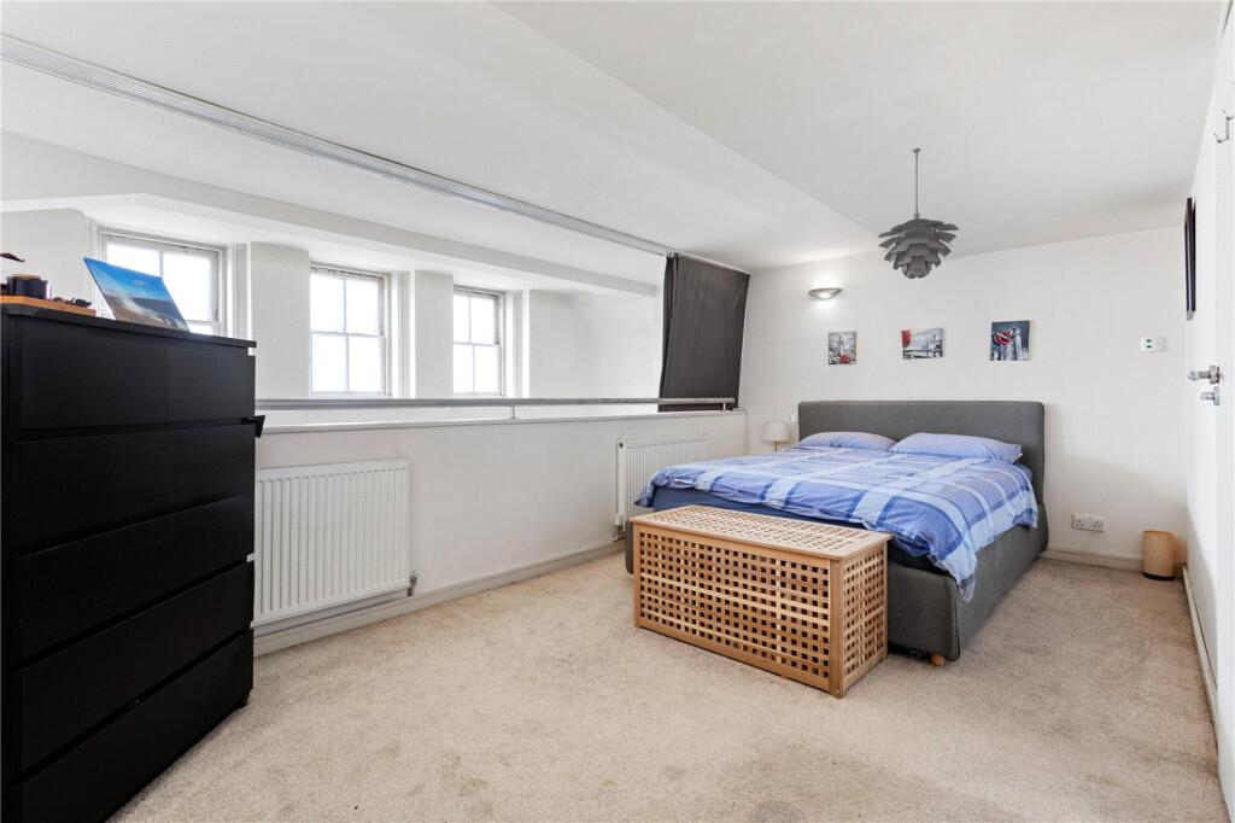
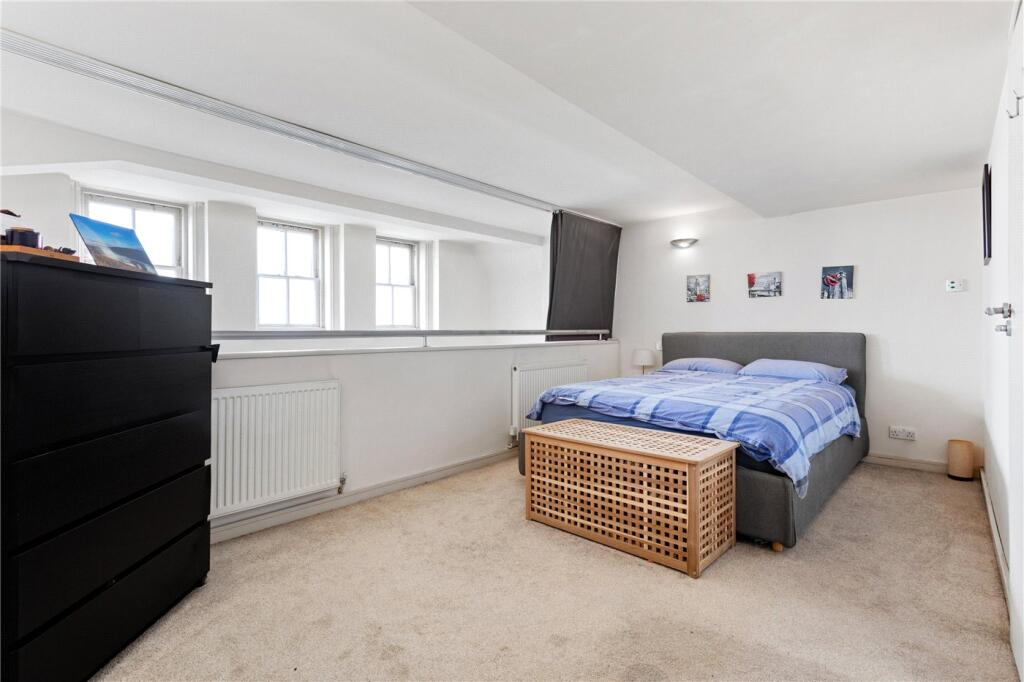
- pendant light [877,147,960,280]
